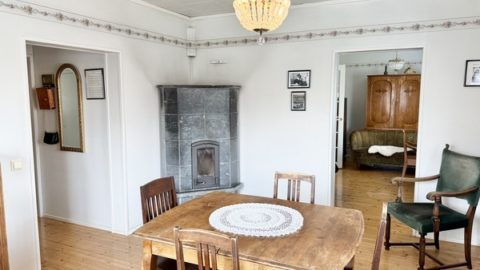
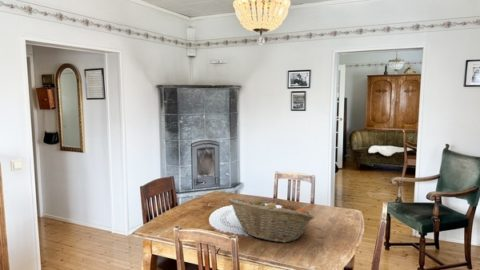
+ fruit basket [227,197,315,244]
